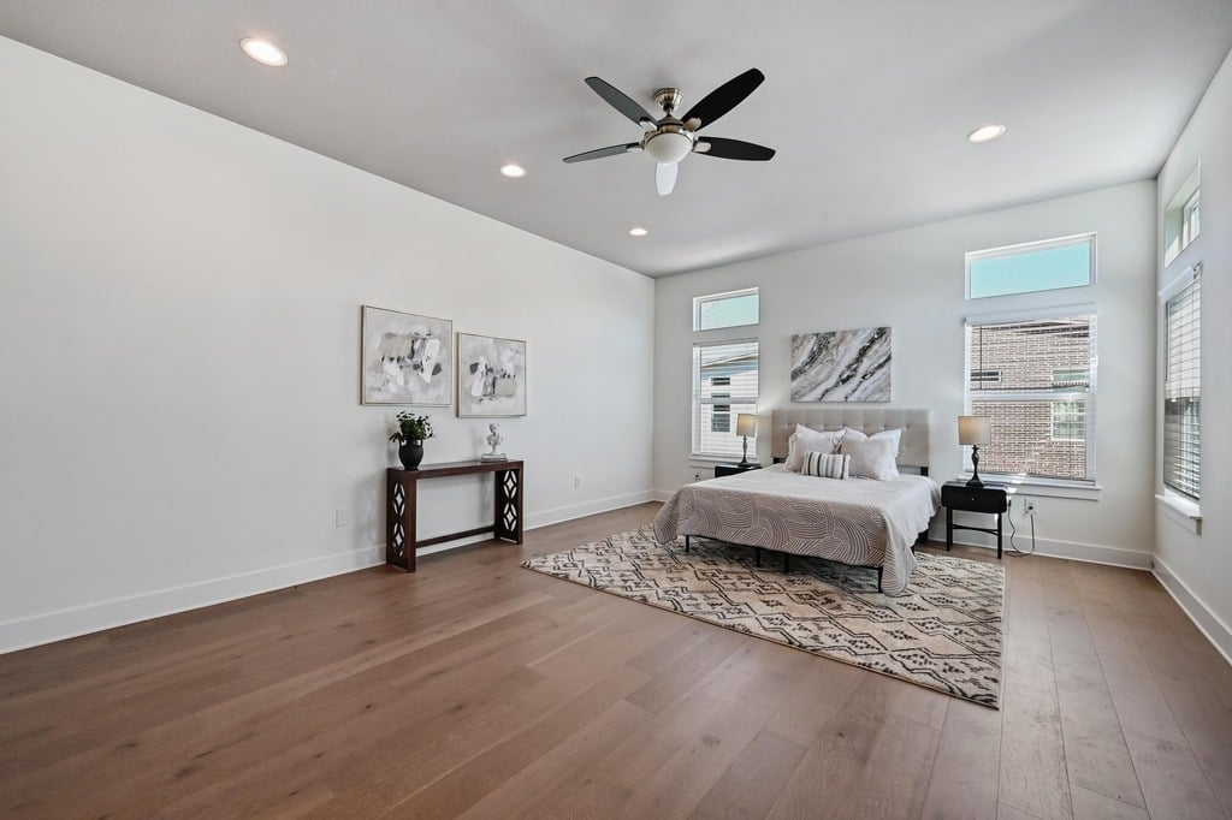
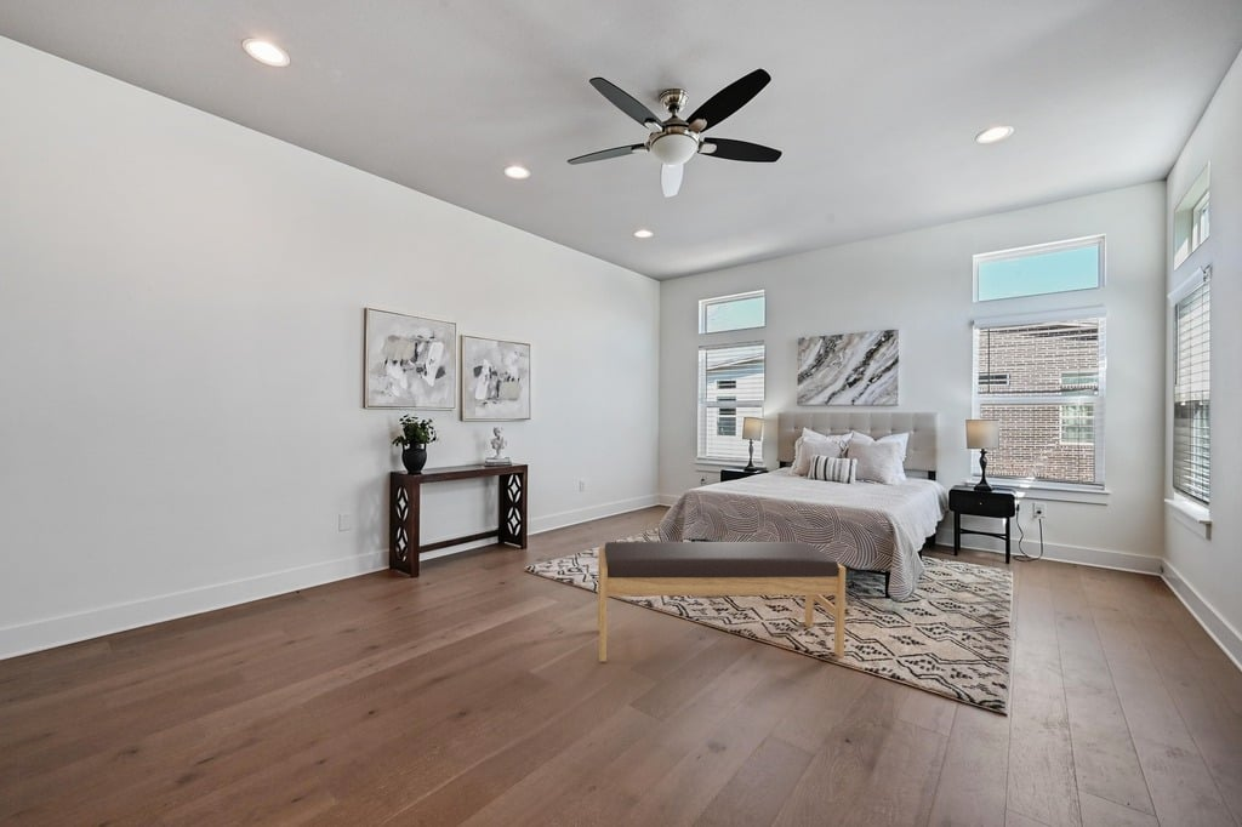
+ bench [597,541,847,663]
